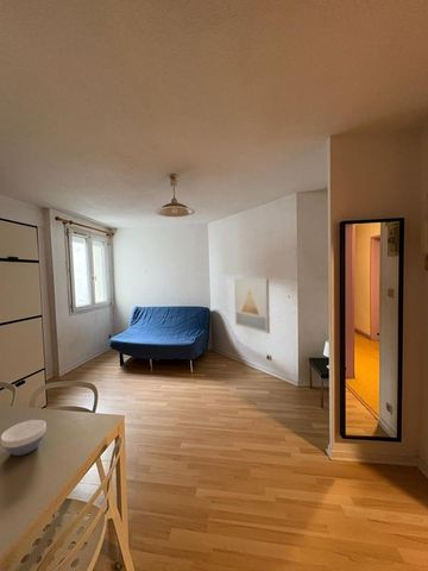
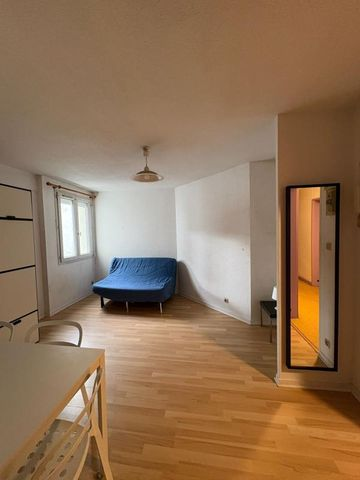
- bowl [0,419,48,457]
- wall art [233,277,271,334]
